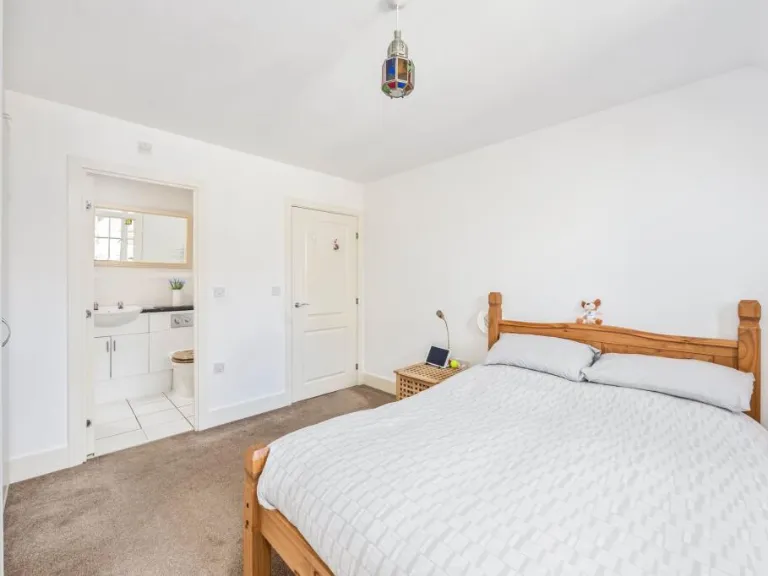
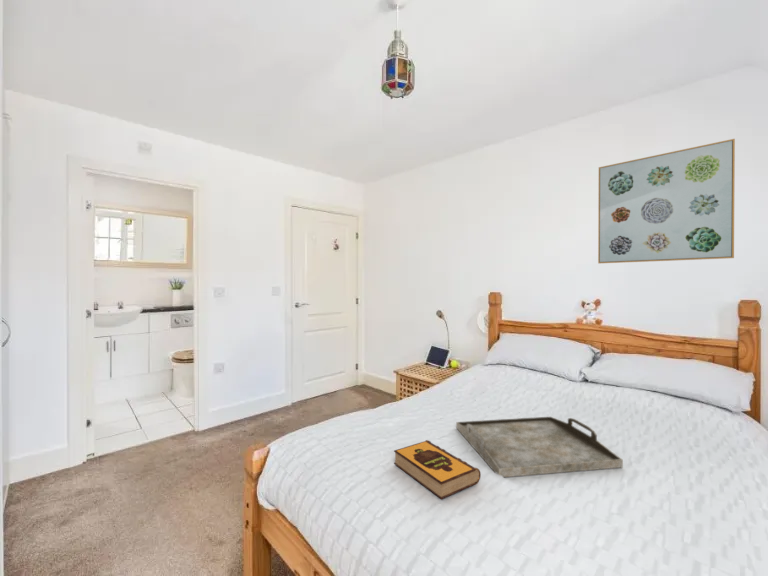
+ hardback book [393,439,482,500]
+ wall art [597,138,736,264]
+ serving tray [455,416,624,478]
